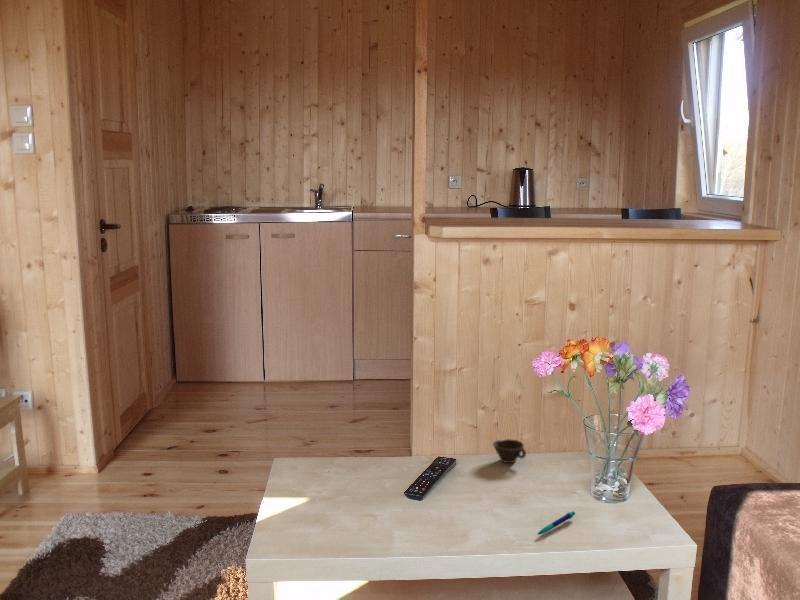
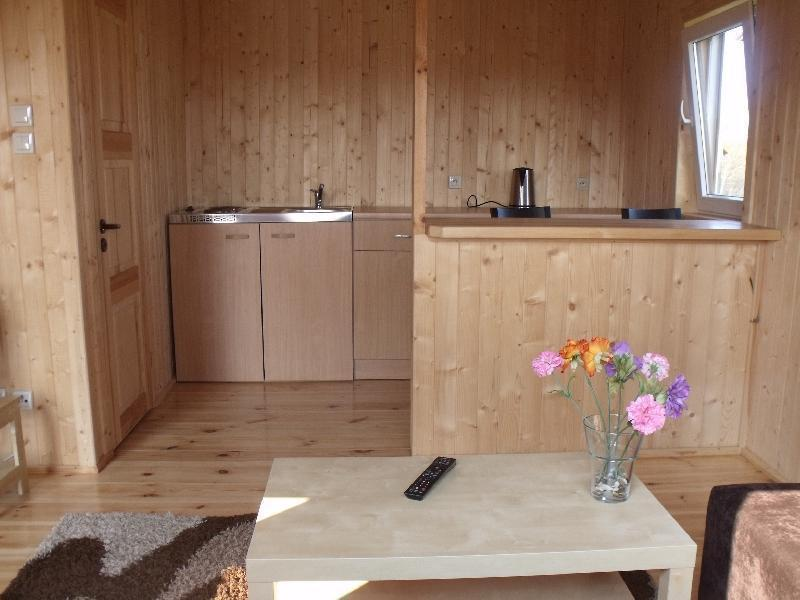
- pen [536,510,576,536]
- cup [492,438,527,464]
